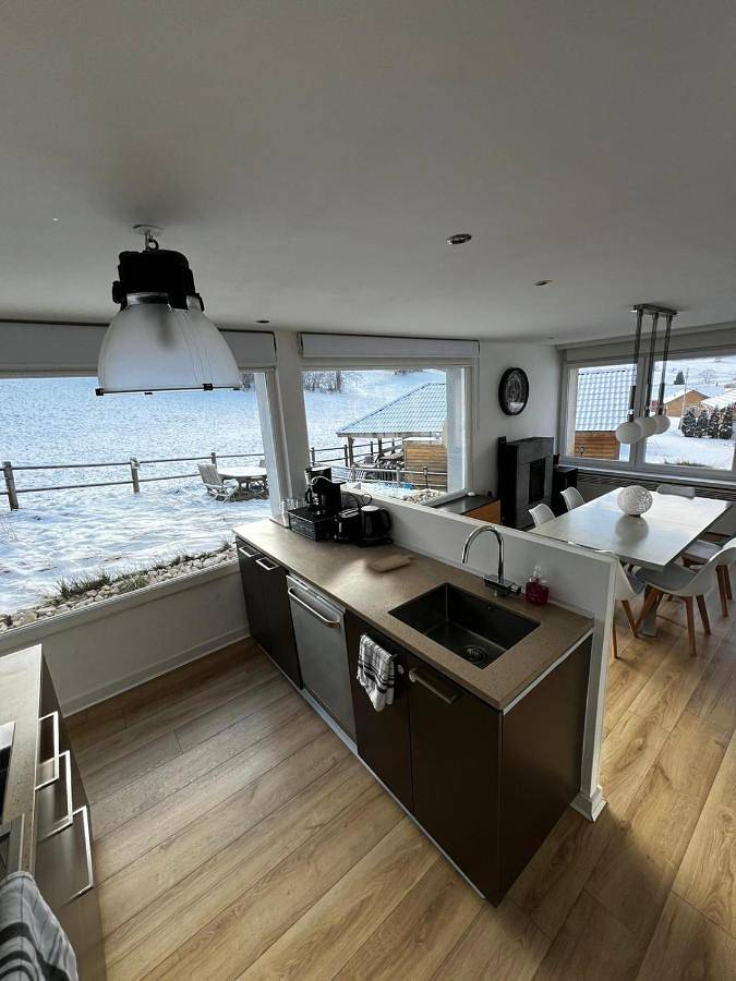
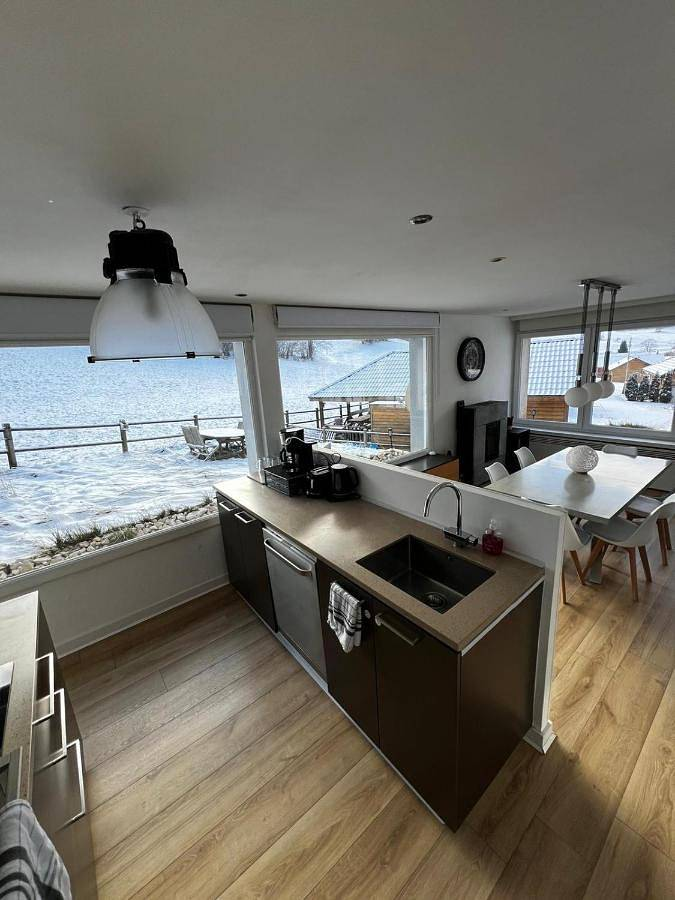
- chopping board [366,554,414,573]
